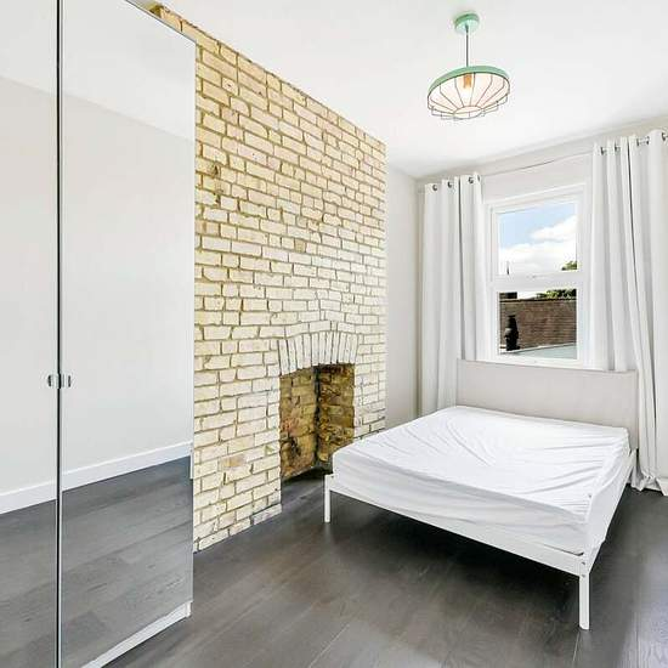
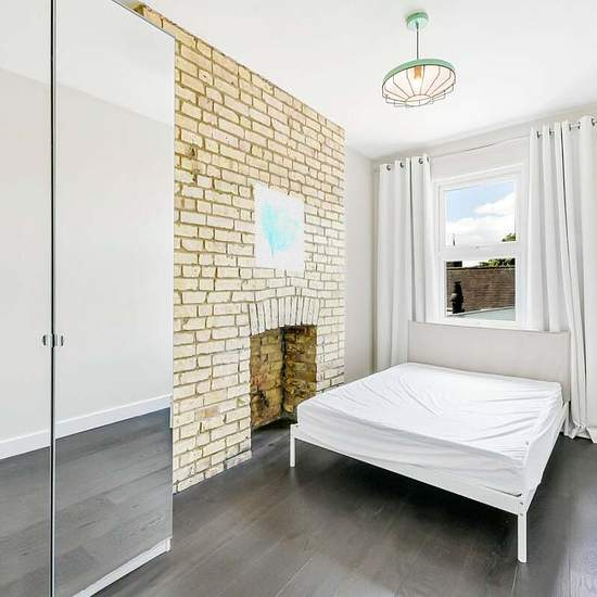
+ wall art [253,182,305,272]
